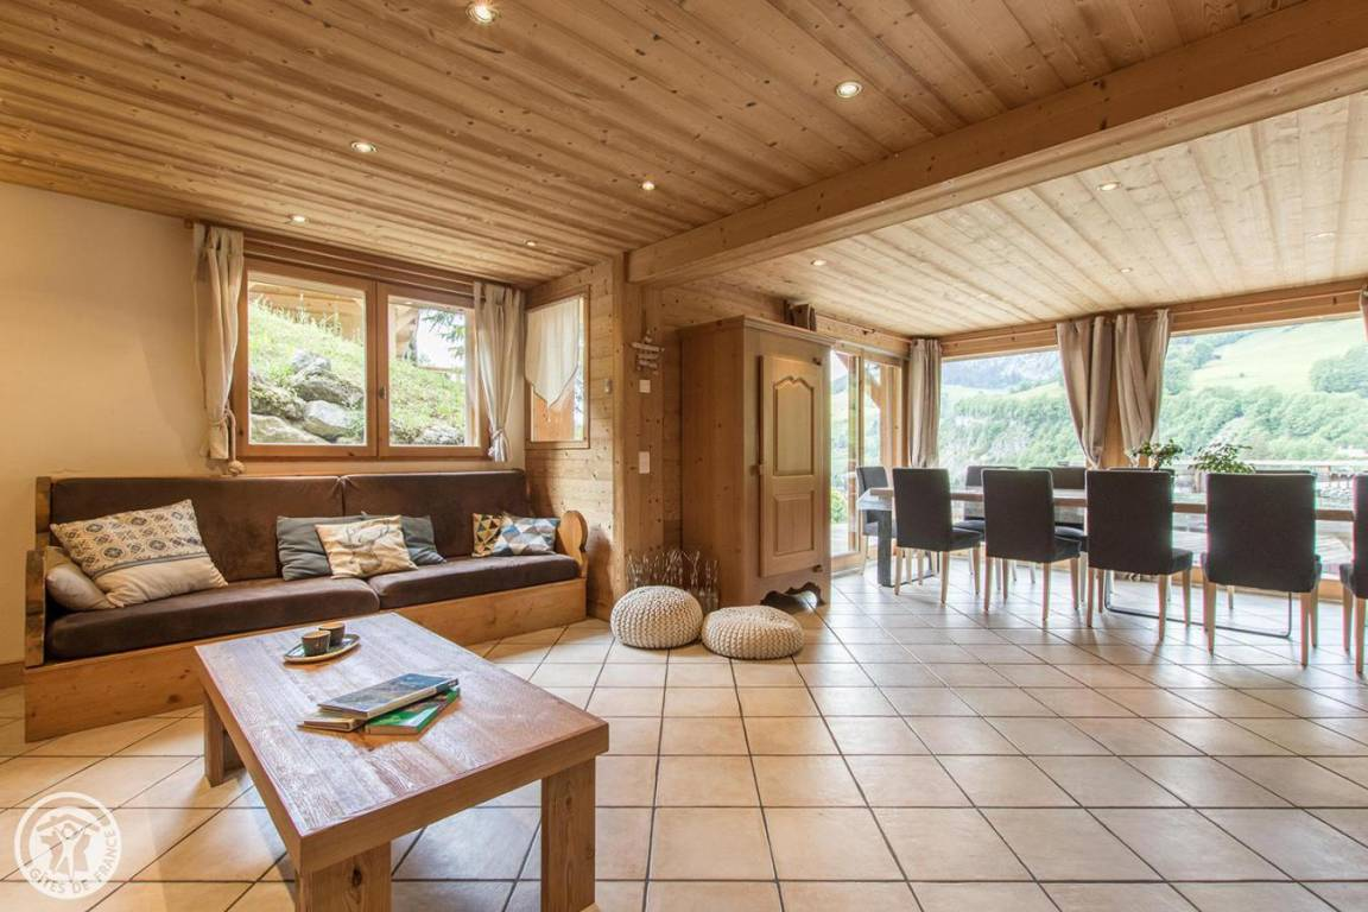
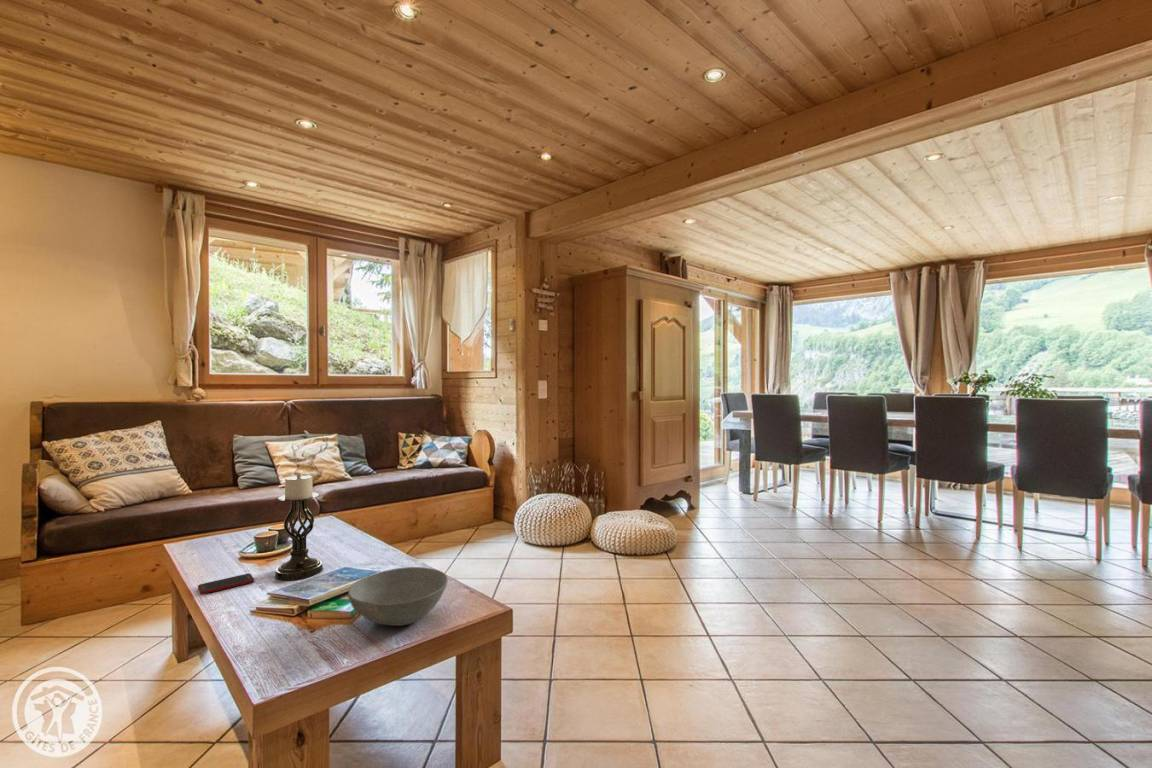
+ cell phone [197,573,255,595]
+ bowl [347,566,449,627]
+ candle holder [274,472,324,581]
